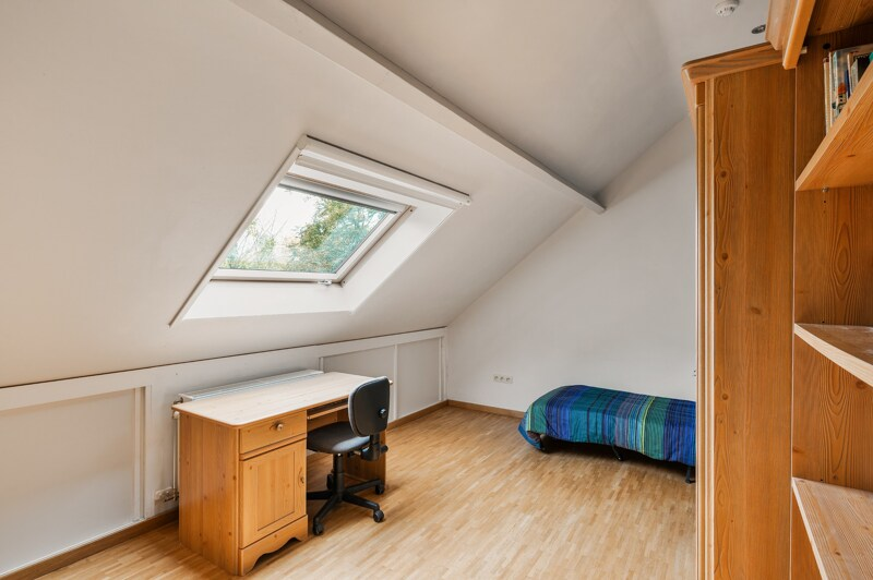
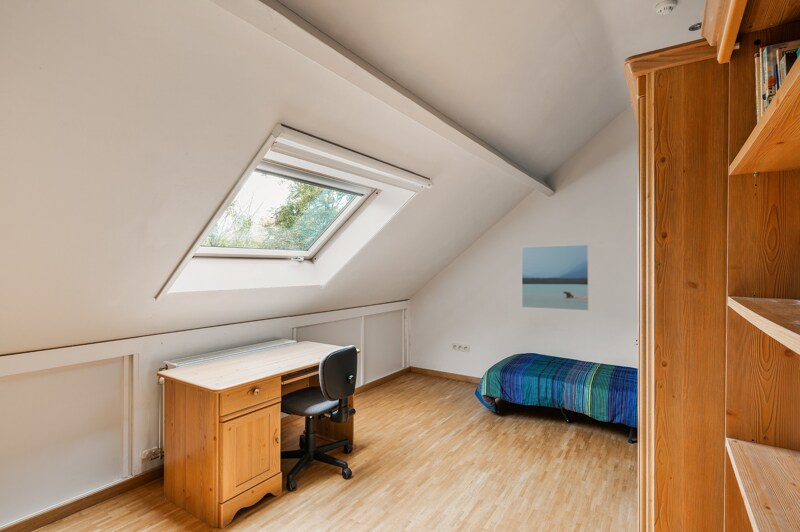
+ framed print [521,244,590,312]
